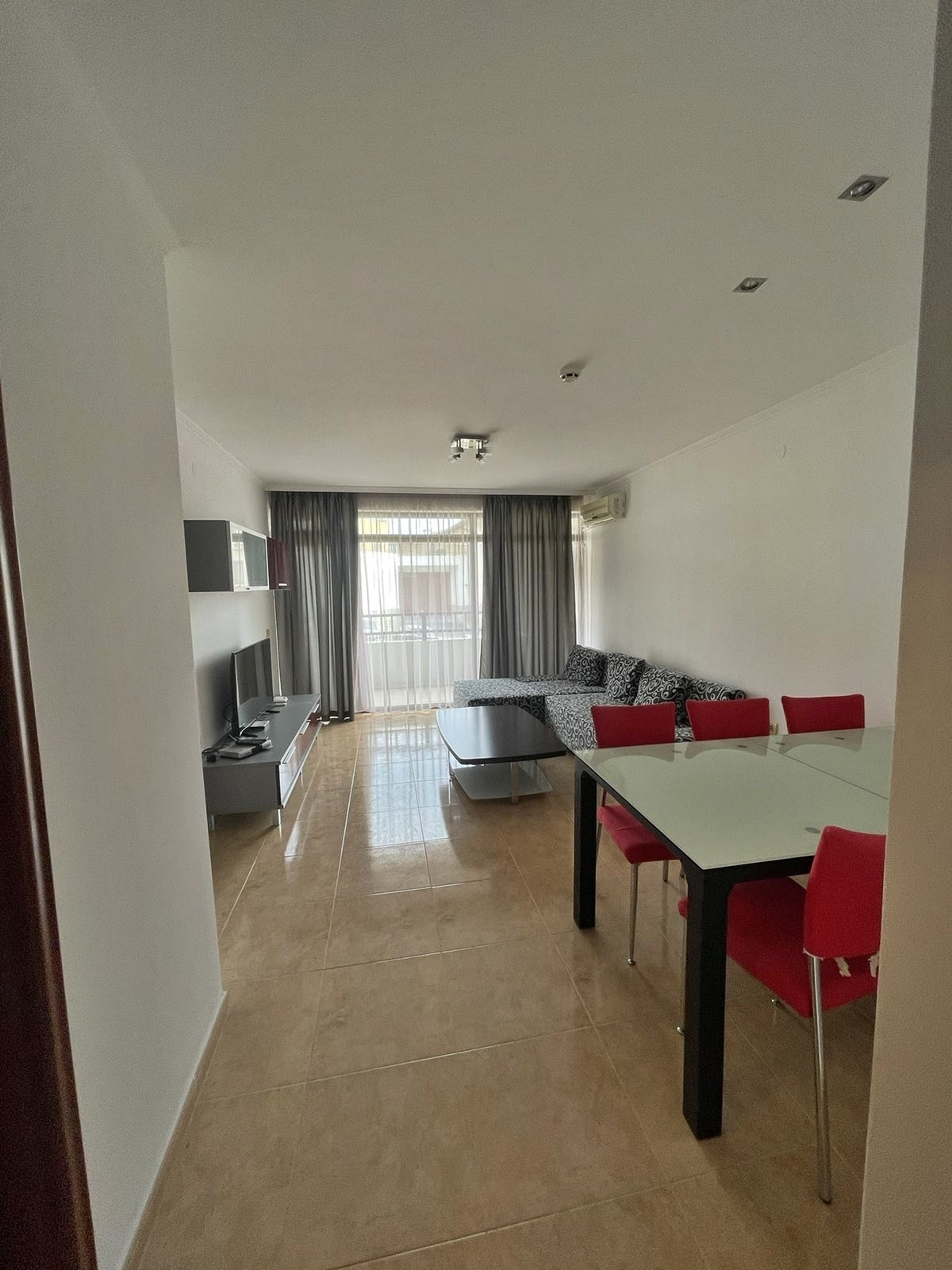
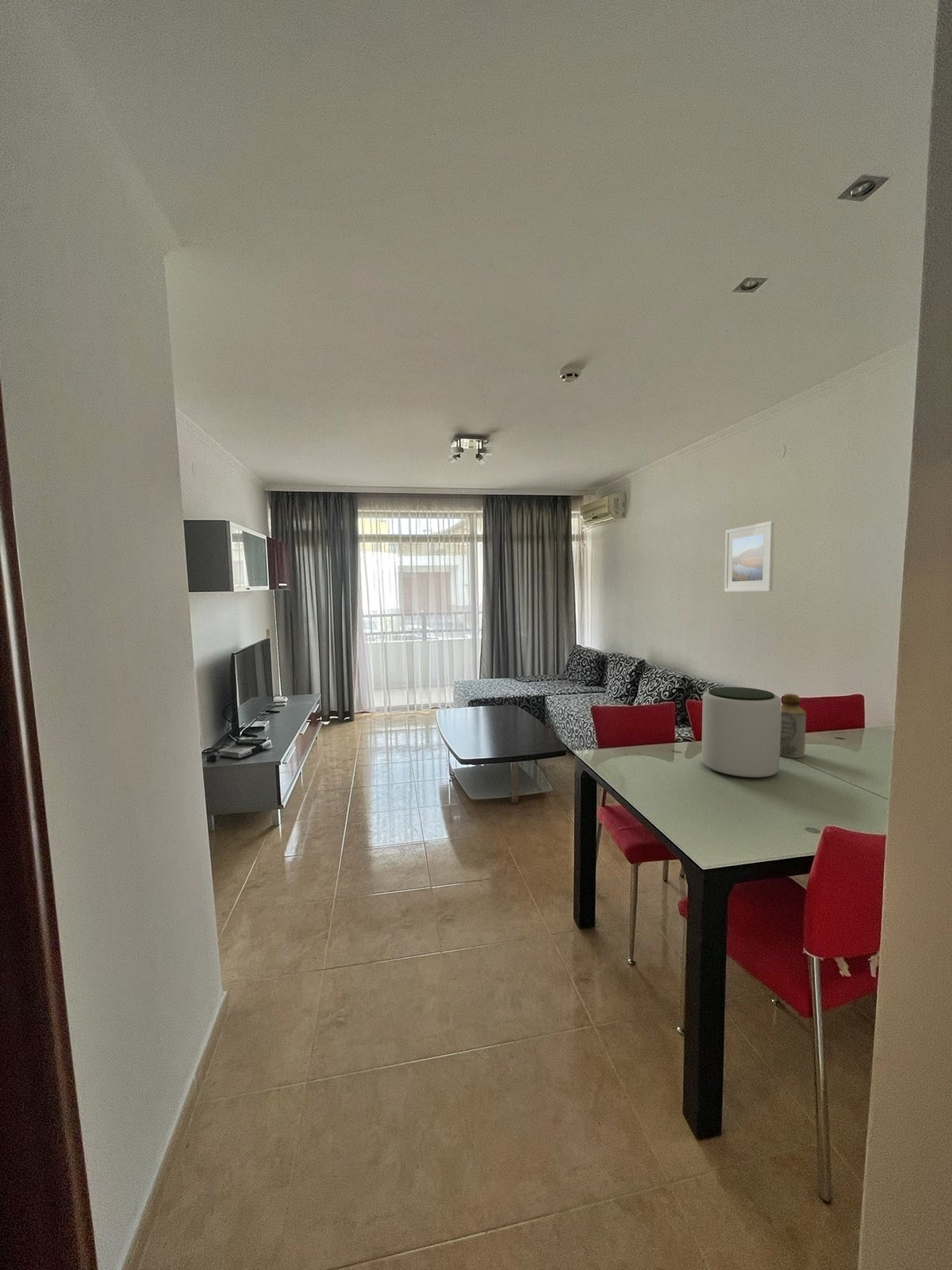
+ plant pot [701,687,782,779]
+ bottle [780,693,807,759]
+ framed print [724,521,775,593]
